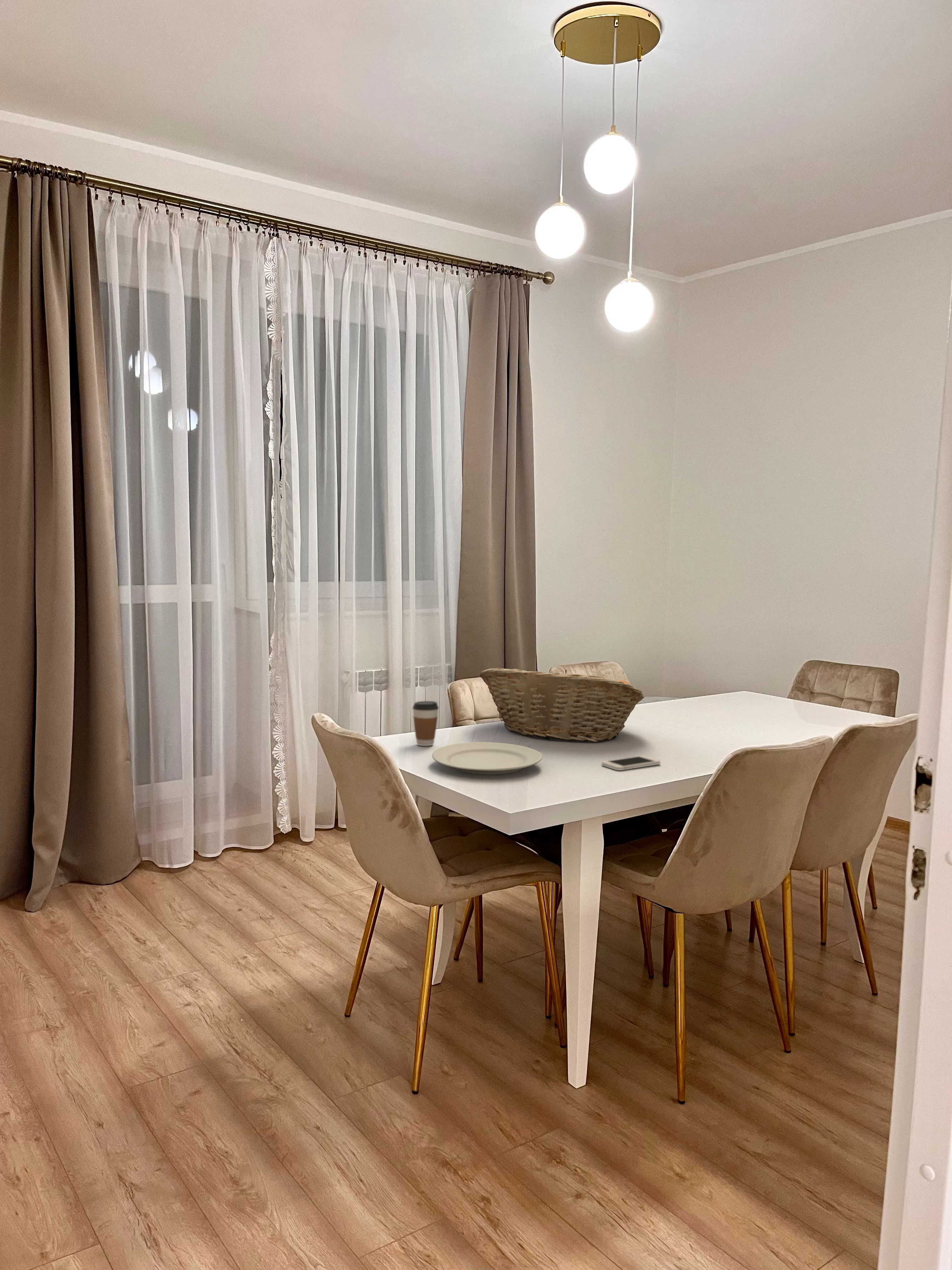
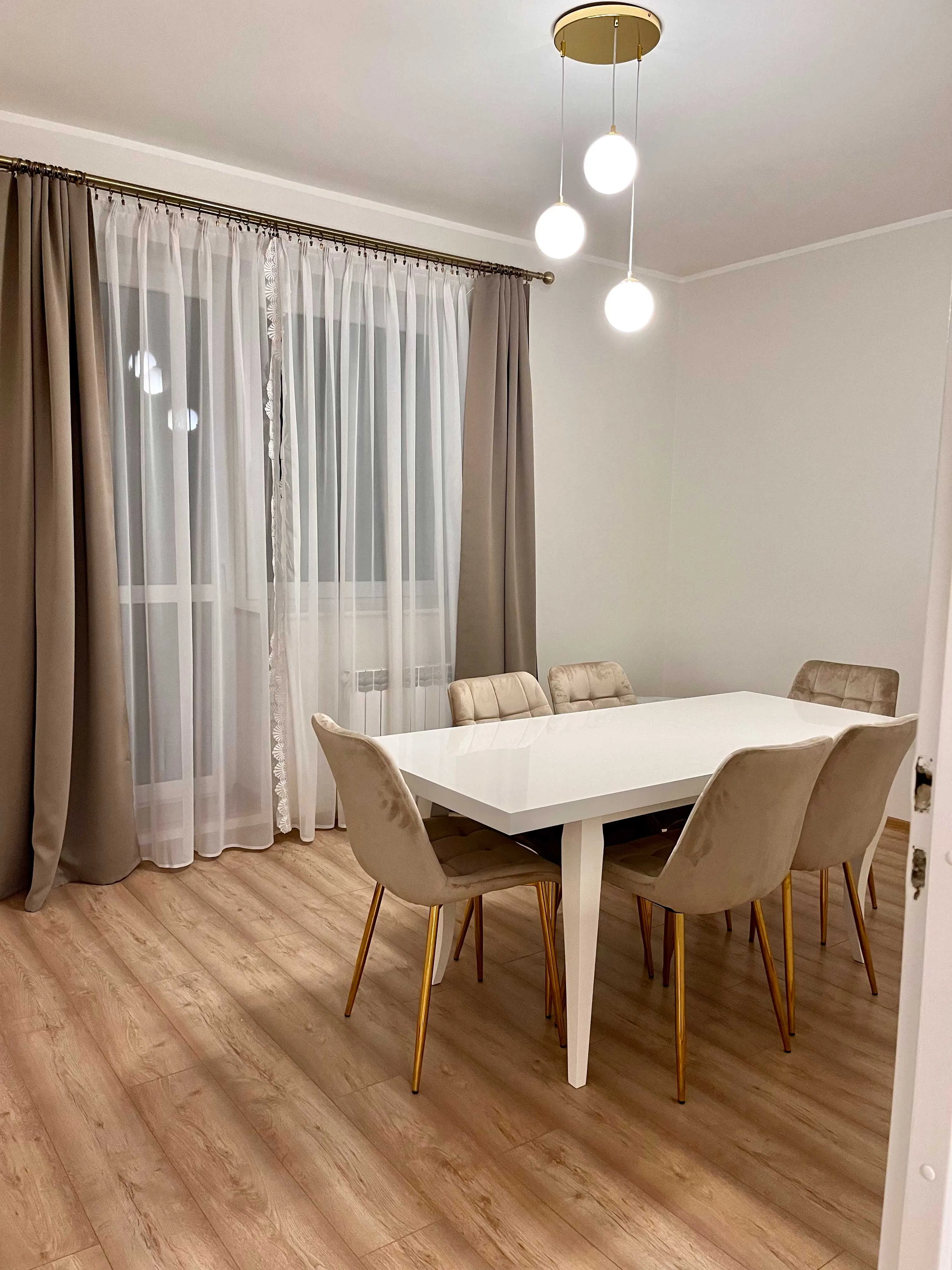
- smartphone [601,755,661,771]
- chinaware [432,742,543,775]
- fruit basket [479,667,645,742]
- coffee cup [412,701,439,746]
